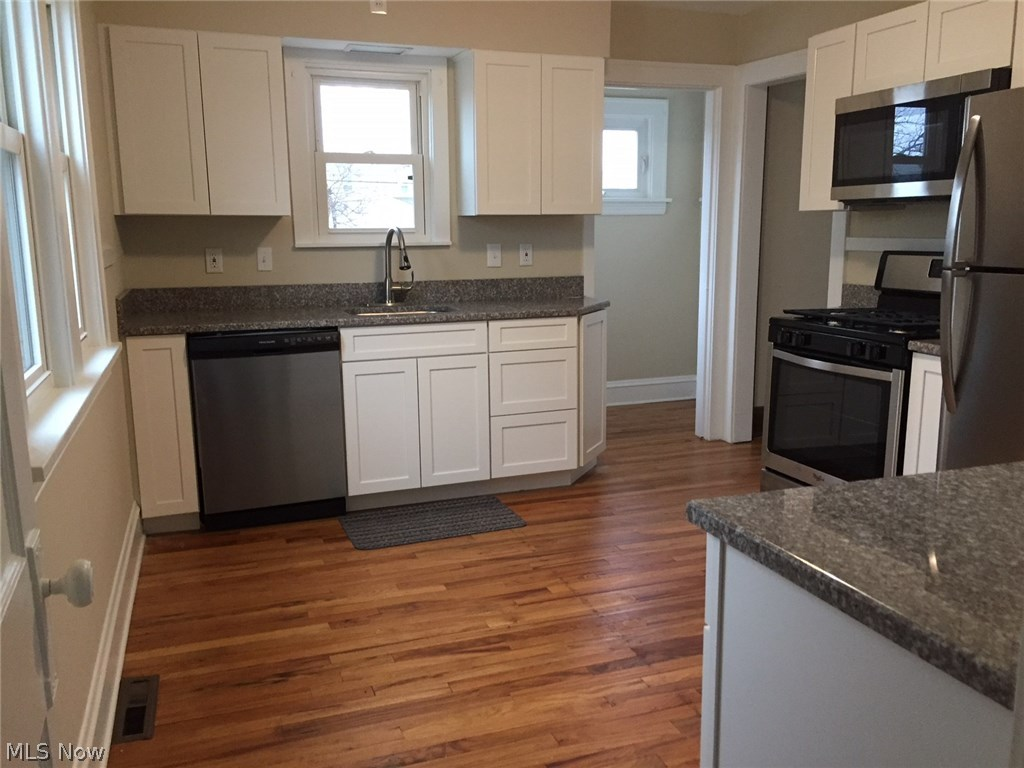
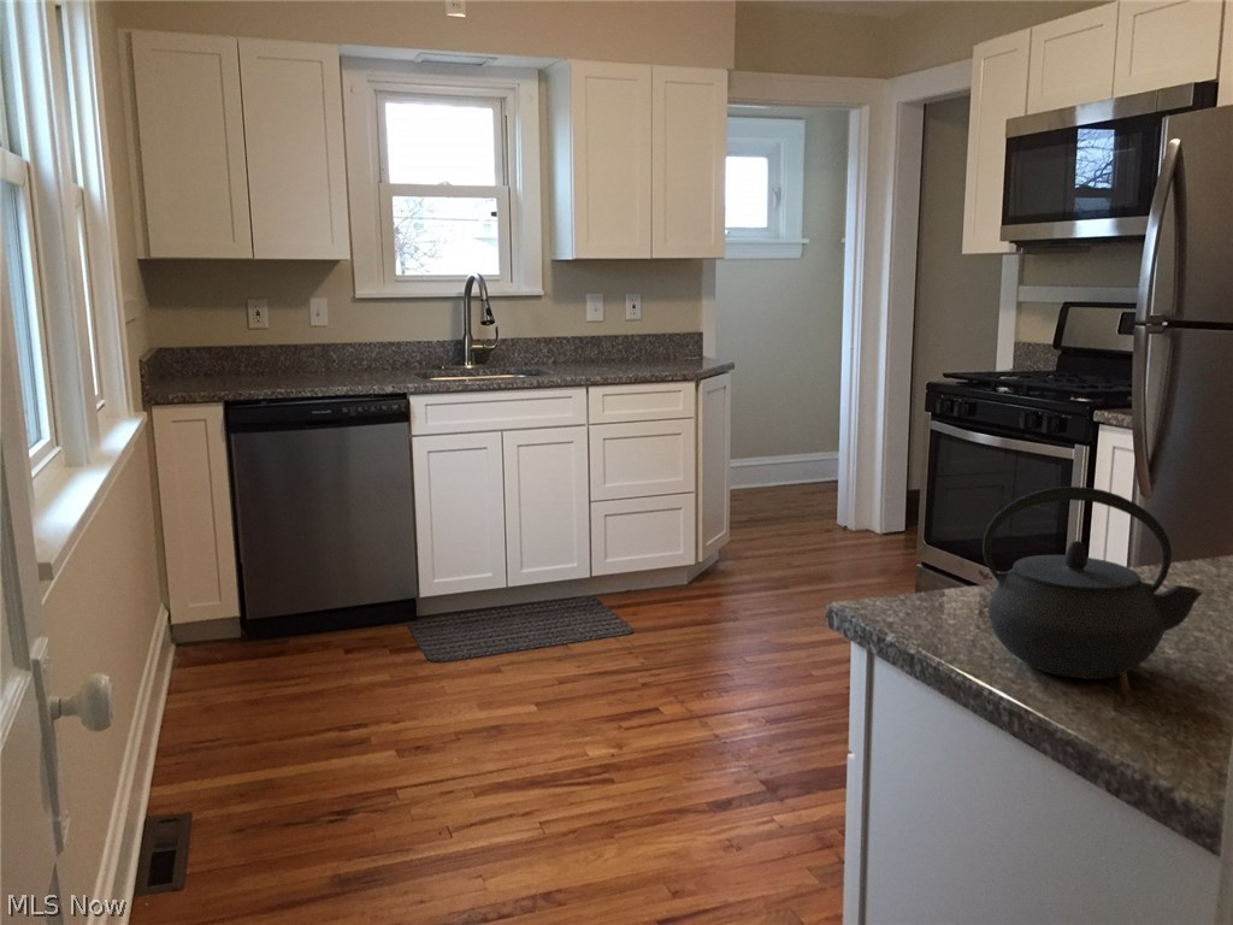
+ kettle [981,485,1204,681]
